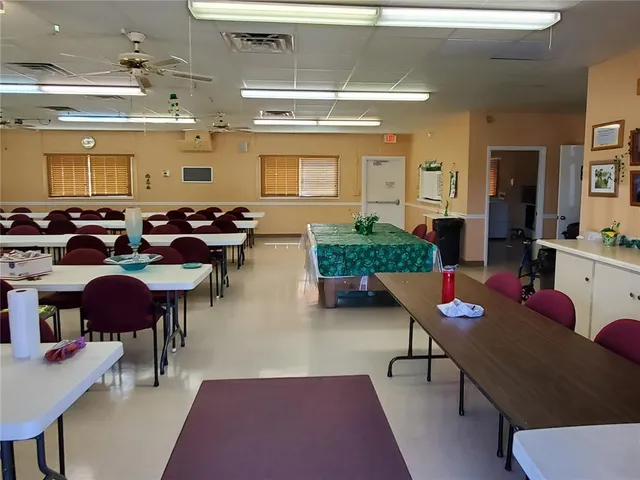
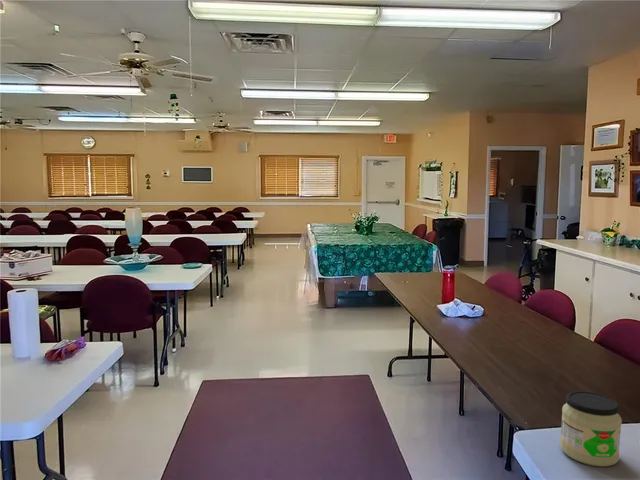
+ jar [559,390,623,468]
